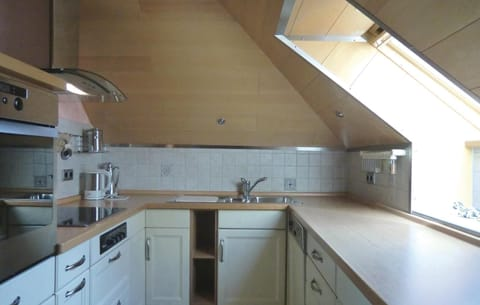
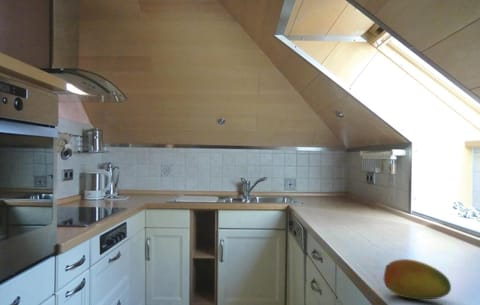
+ fruit [382,258,452,300]
